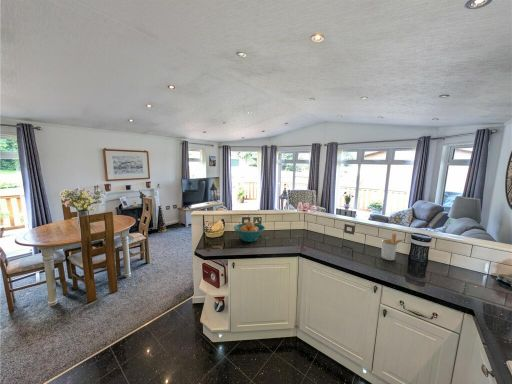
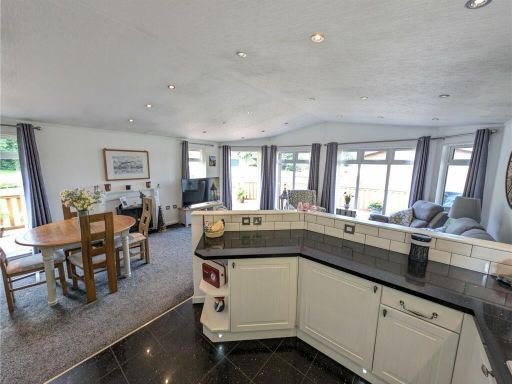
- utensil holder [381,233,407,261]
- fruit bowl [233,221,266,243]
